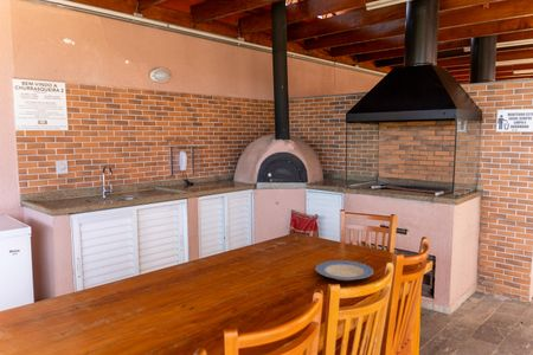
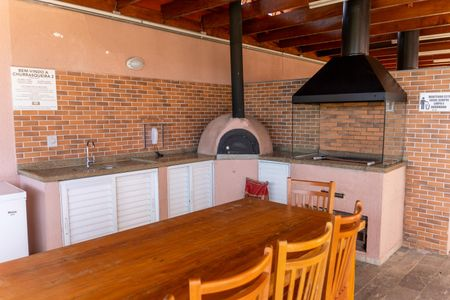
- plate [315,259,374,282]
